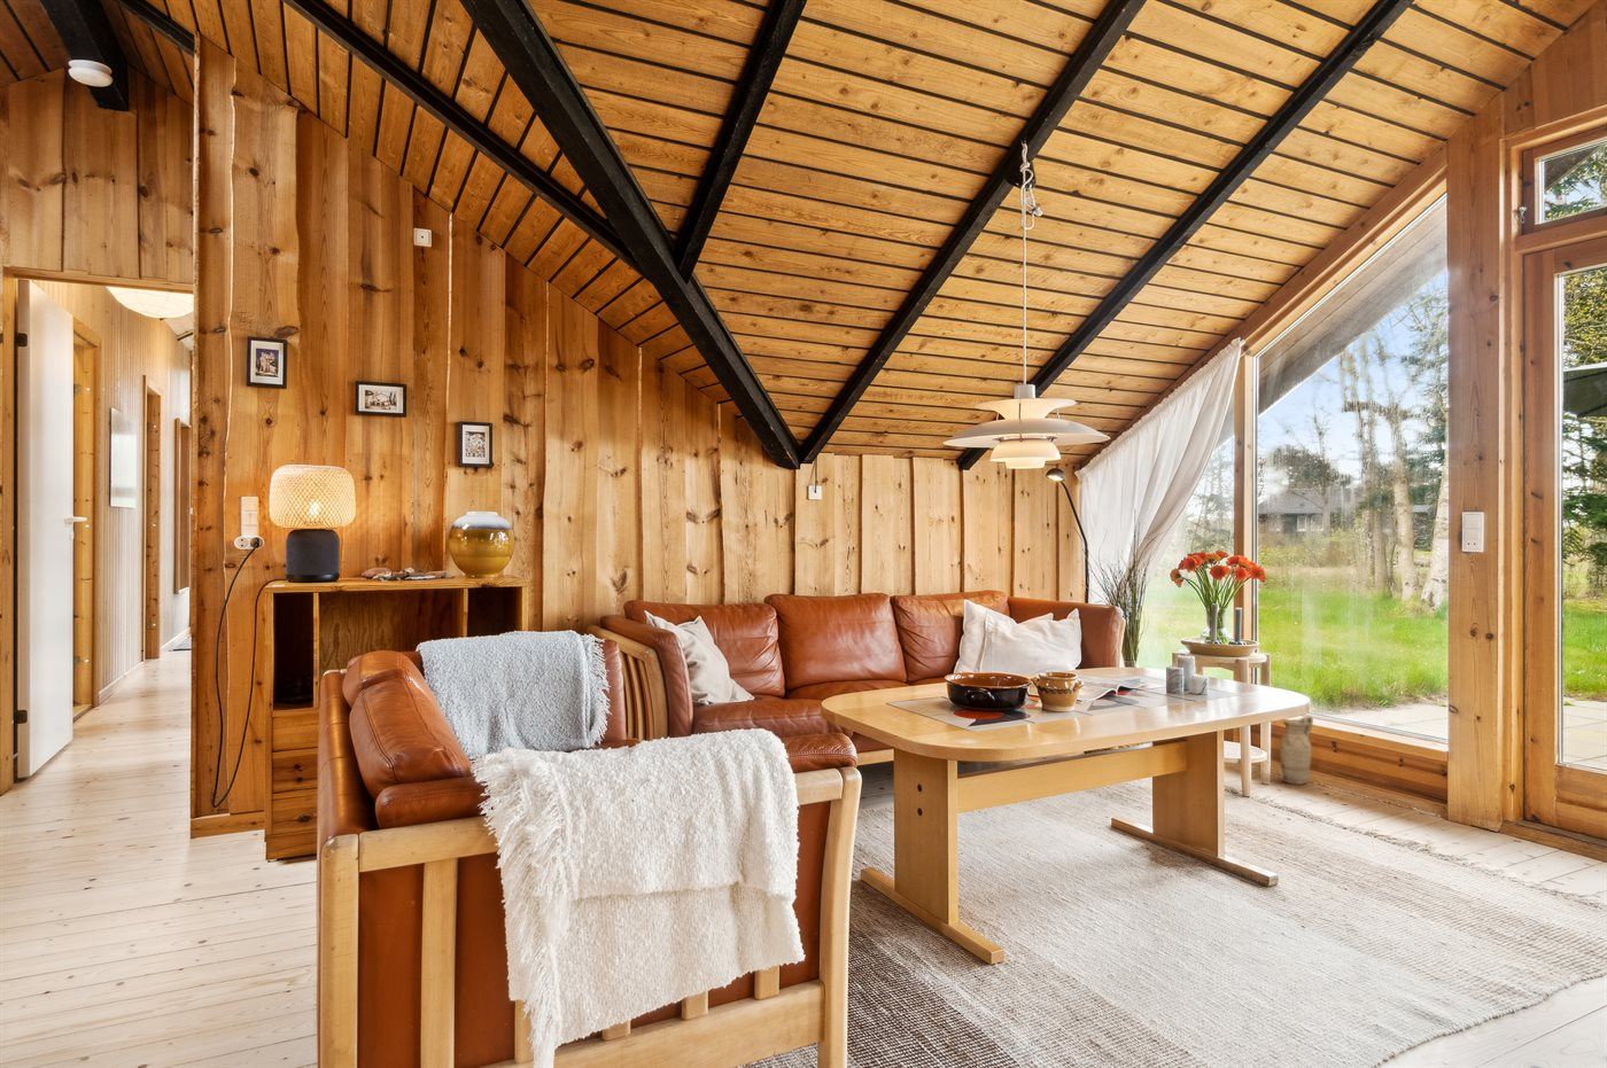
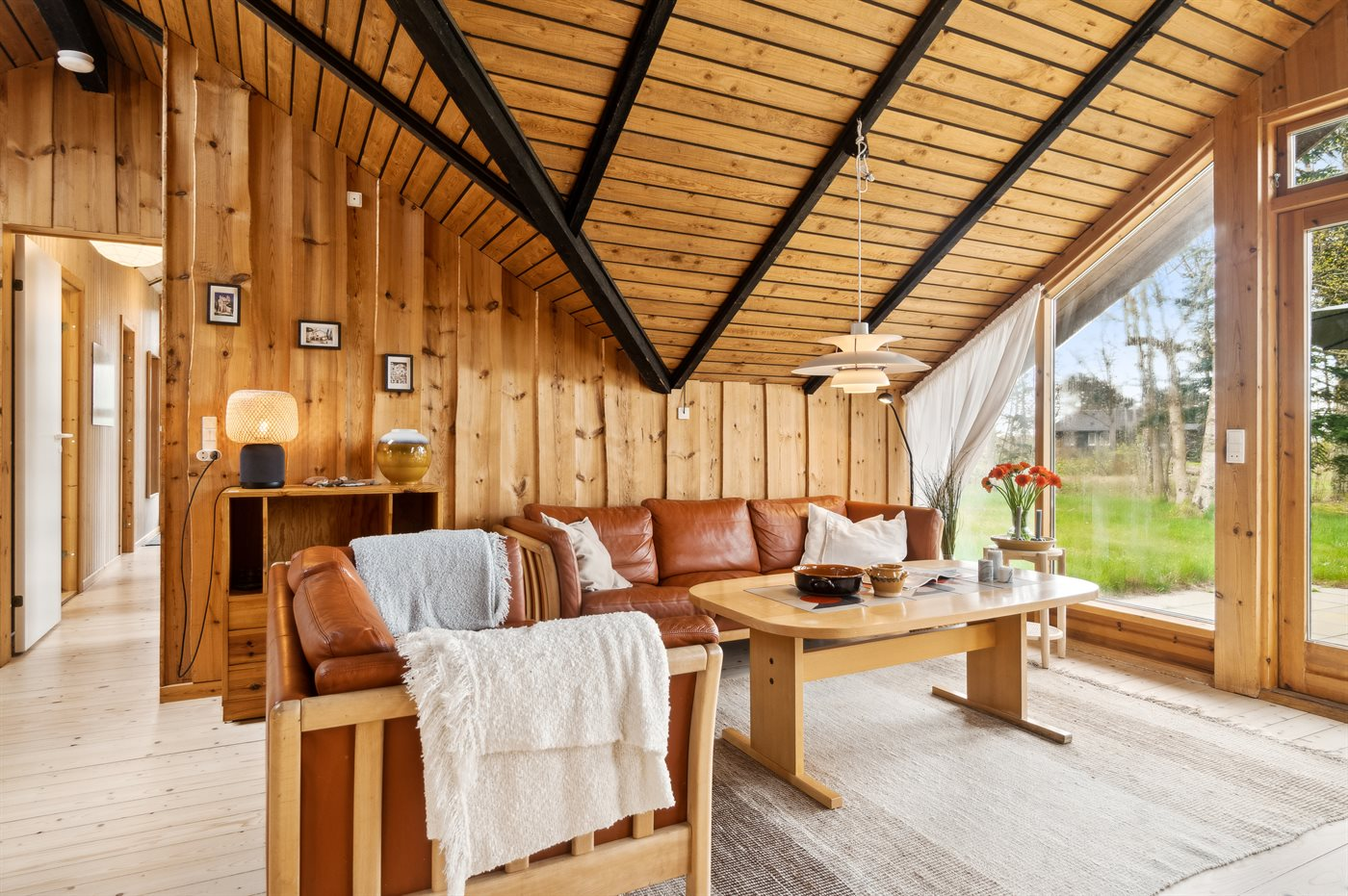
- ceramic jug [1279,714,1314,786]
